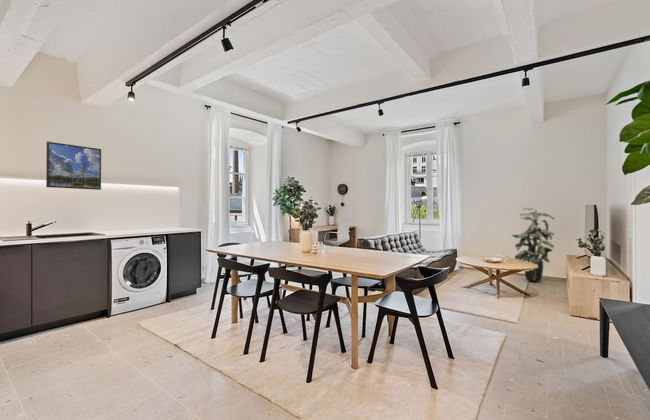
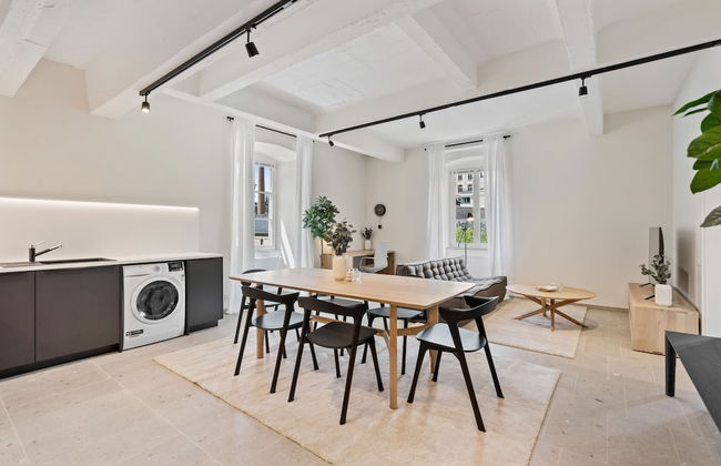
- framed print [45,141,102,191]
- indoor plant [510,207,555,283]
